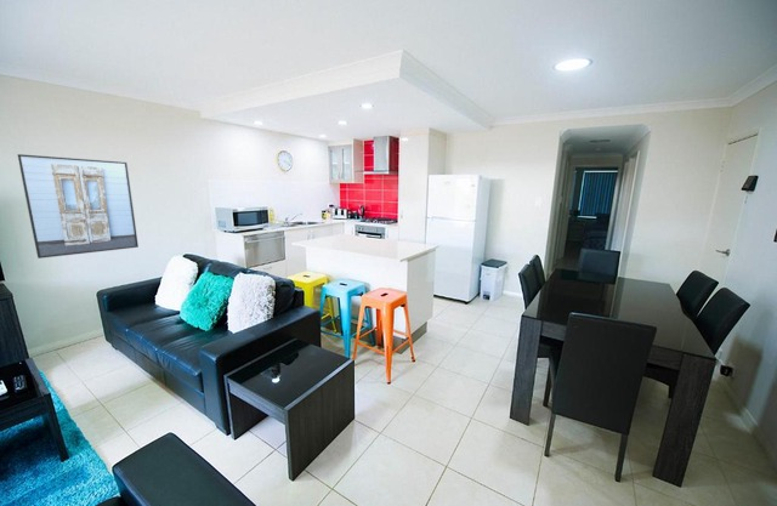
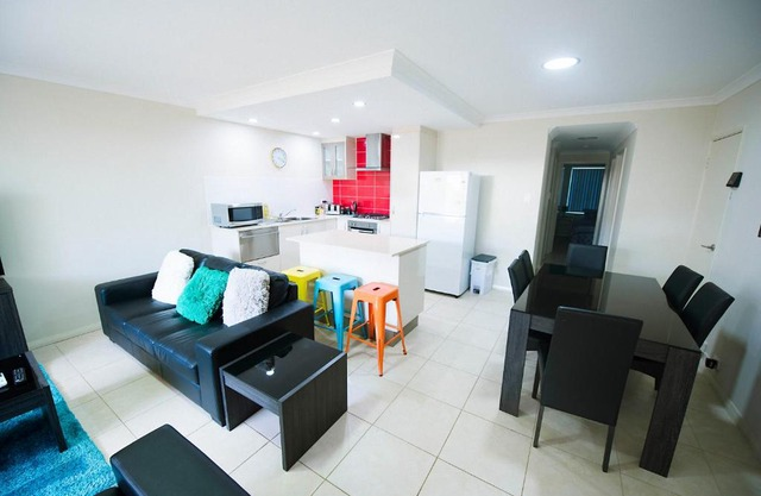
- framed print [16,153,140,260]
